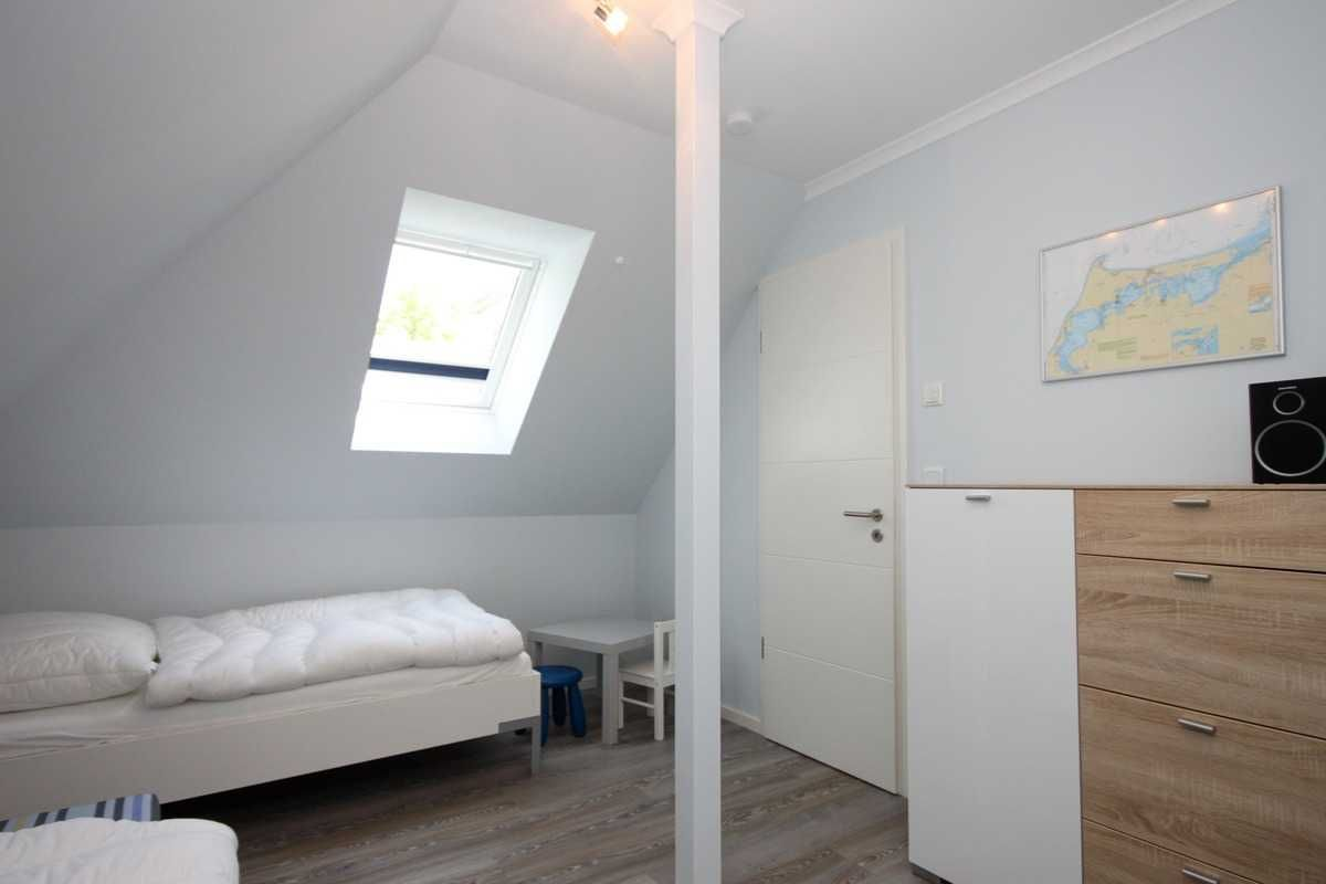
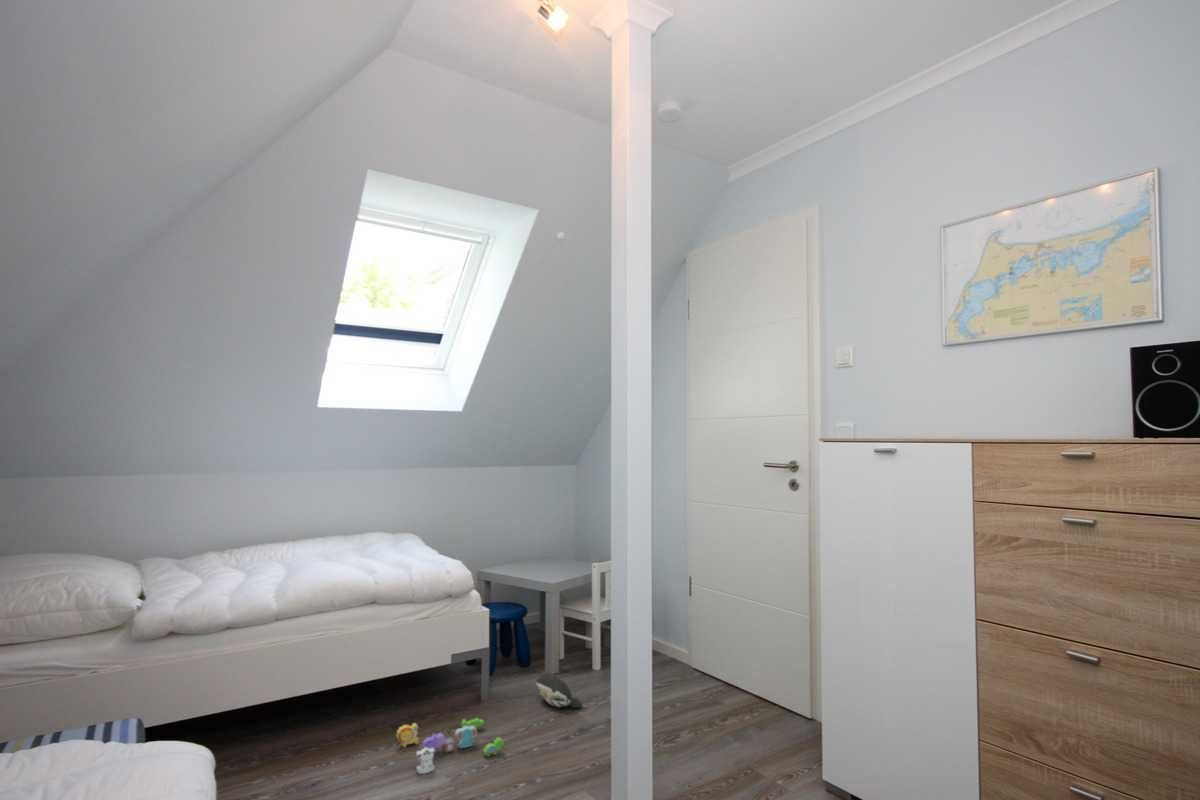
+ stacking toy [395,717,505,775]
+ plush toy [535,674,583,709]
